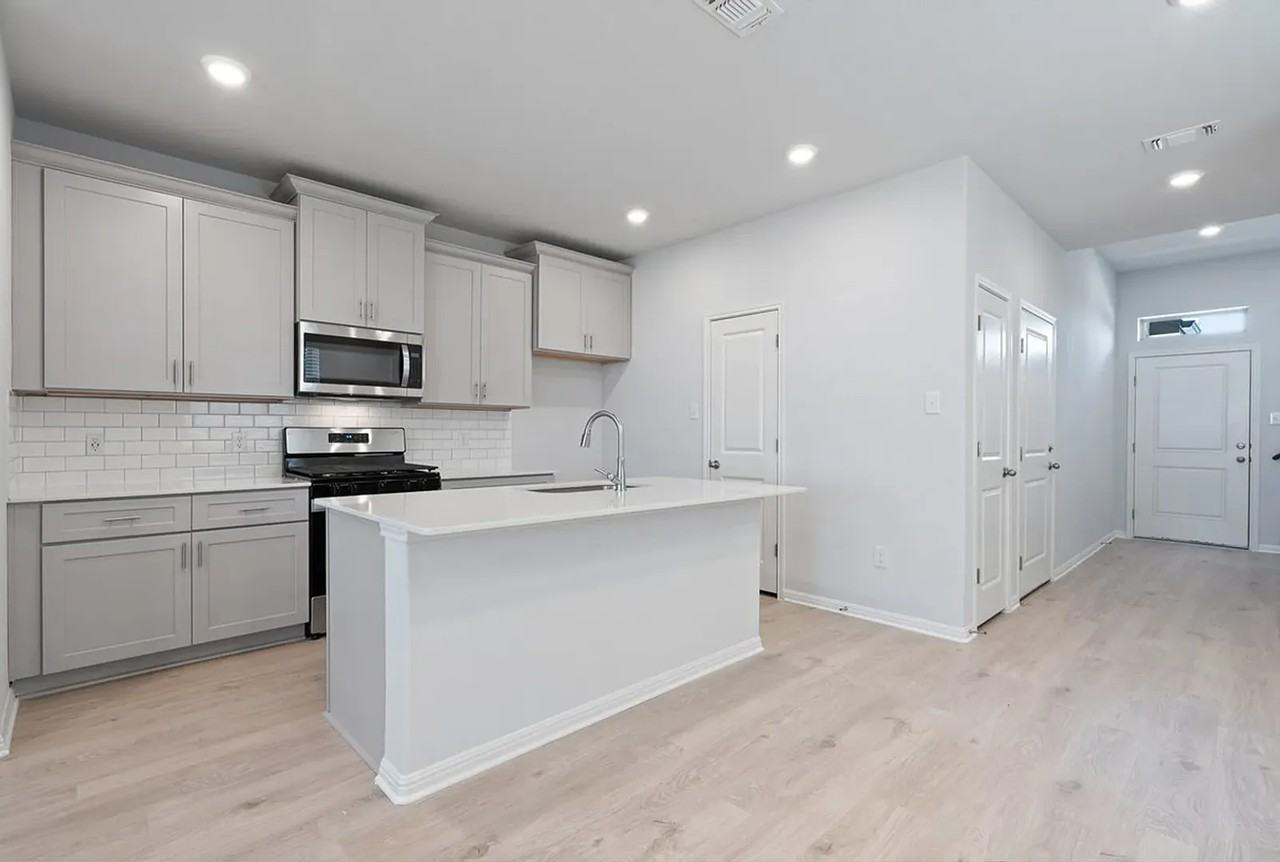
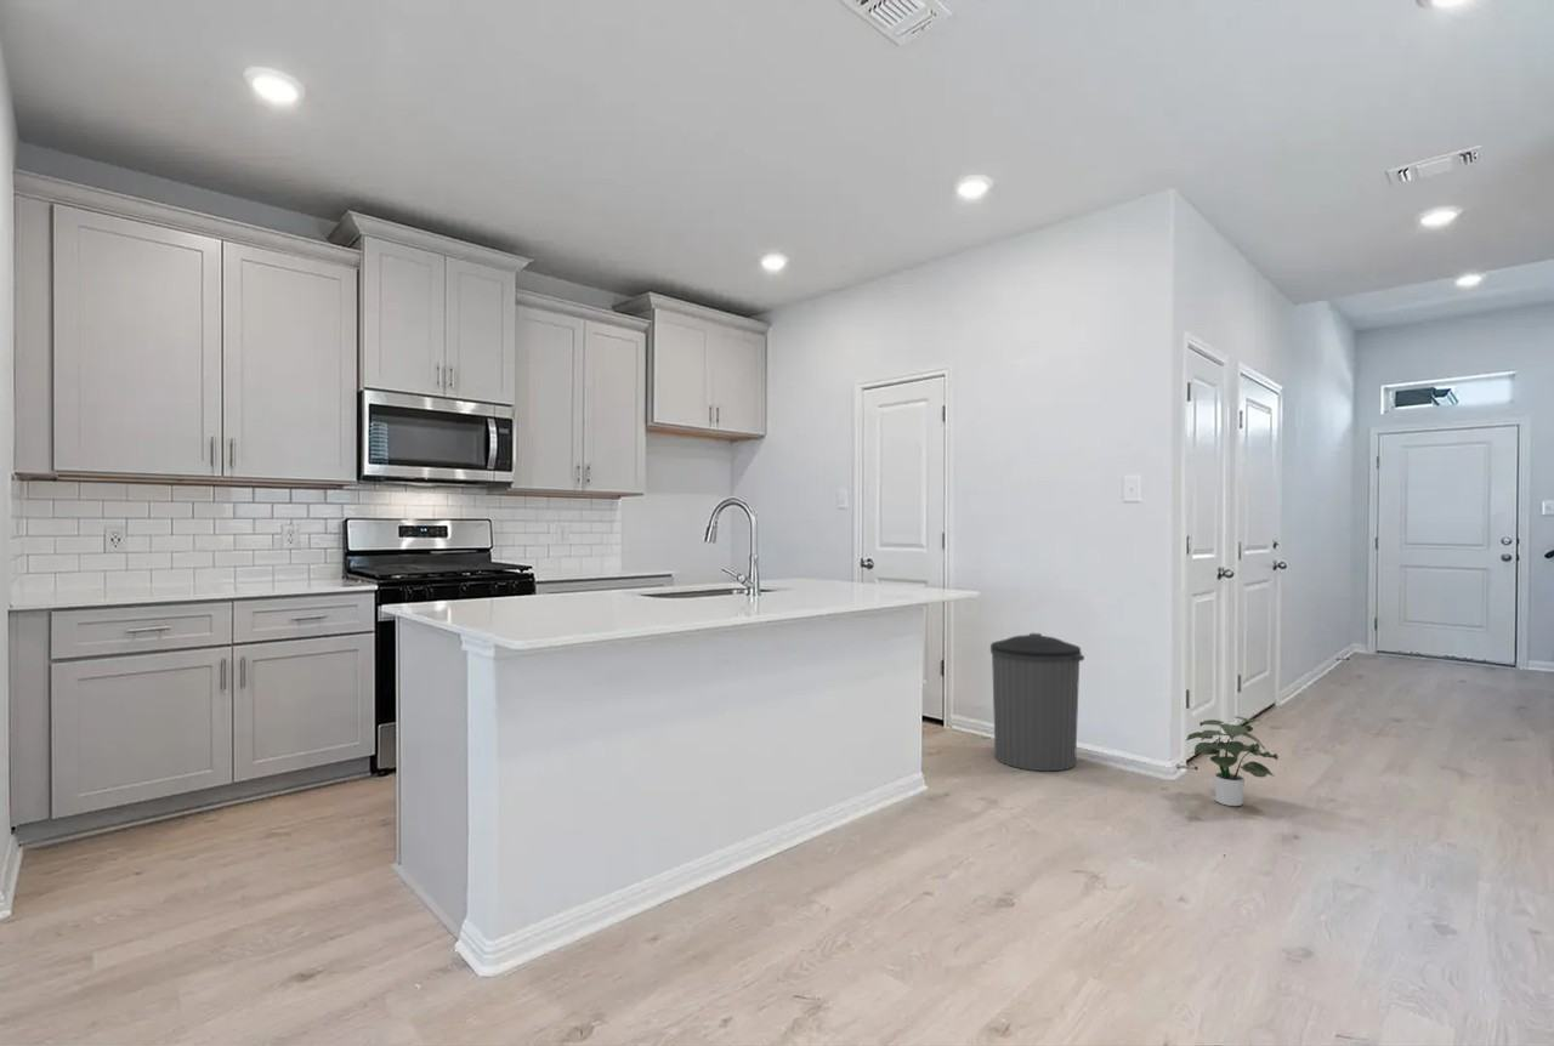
+ trash can [989,632,1085,772]
+ potted plant [1184,715,1280,807]
